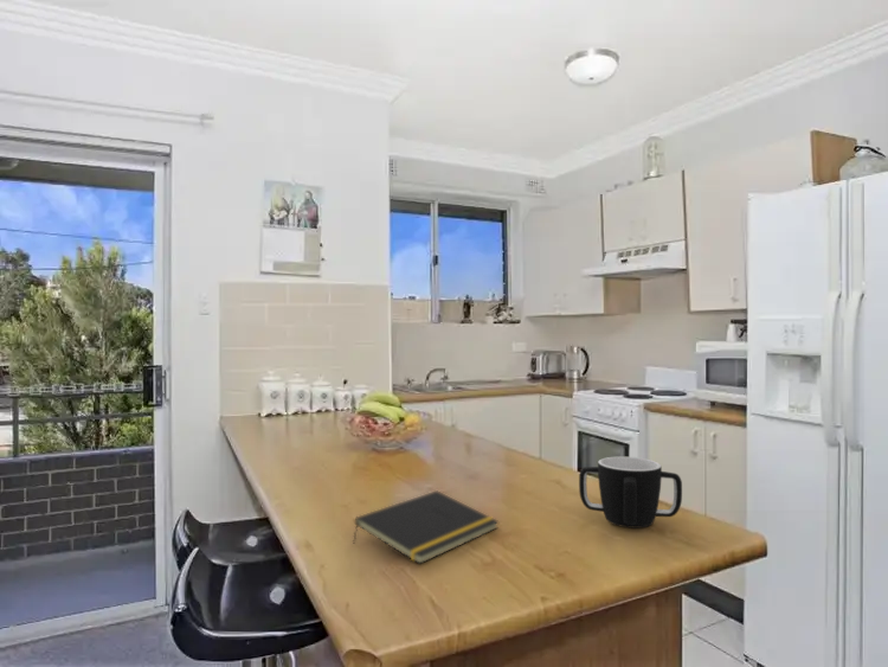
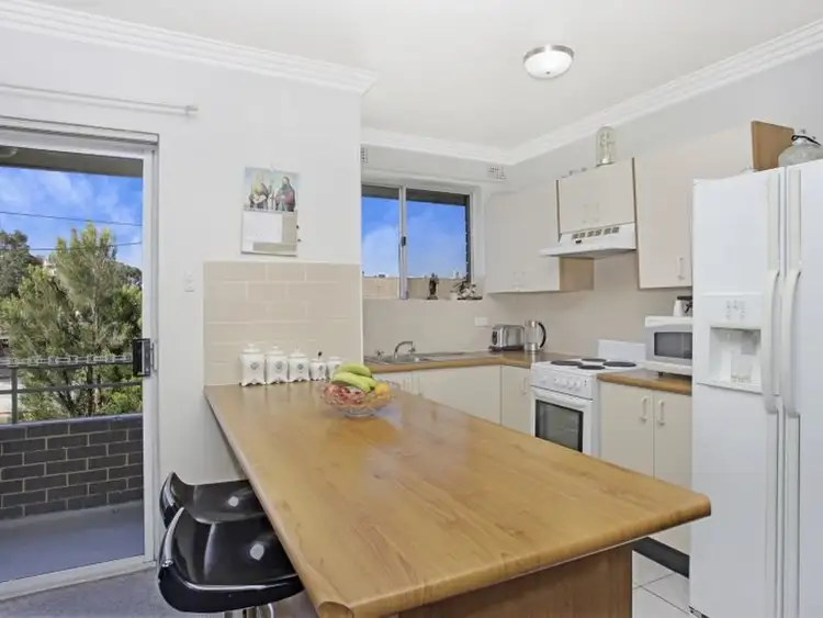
- mug [578,455,683,530]
- notepad [352,489,500,565]
